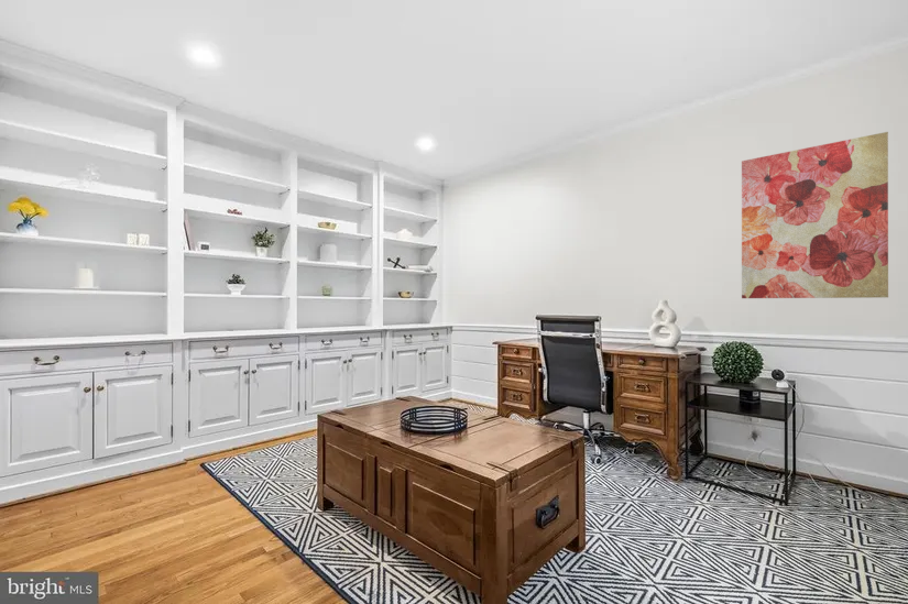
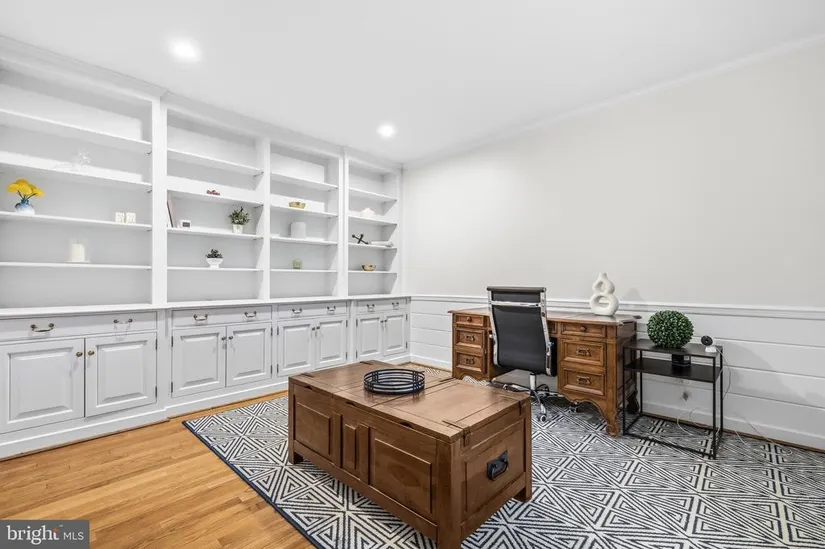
- wall art [741,131,889,299]
